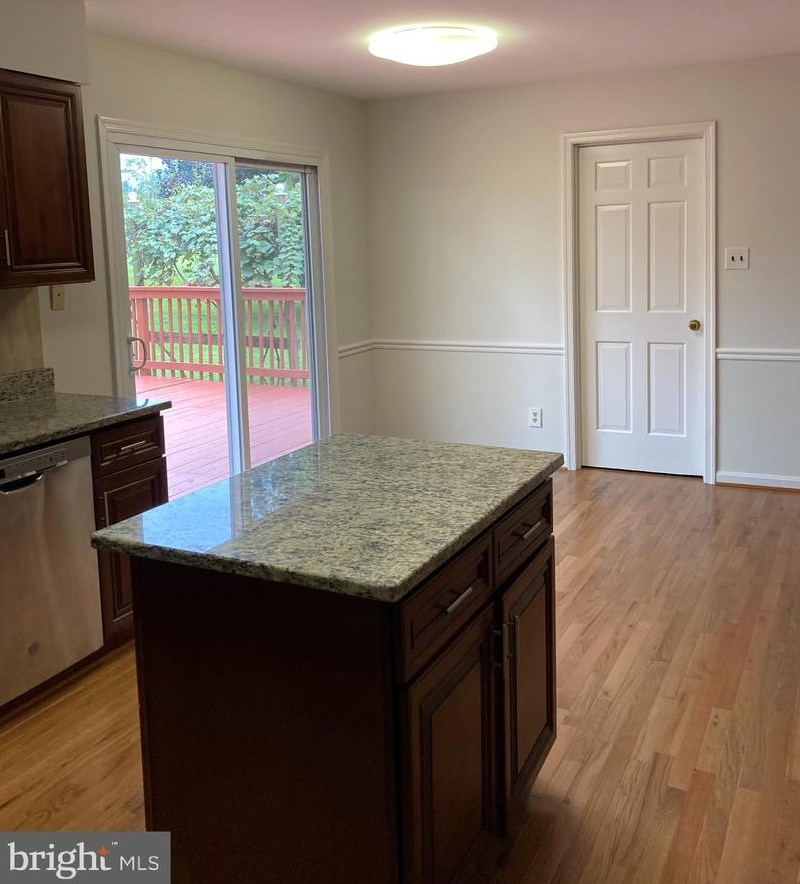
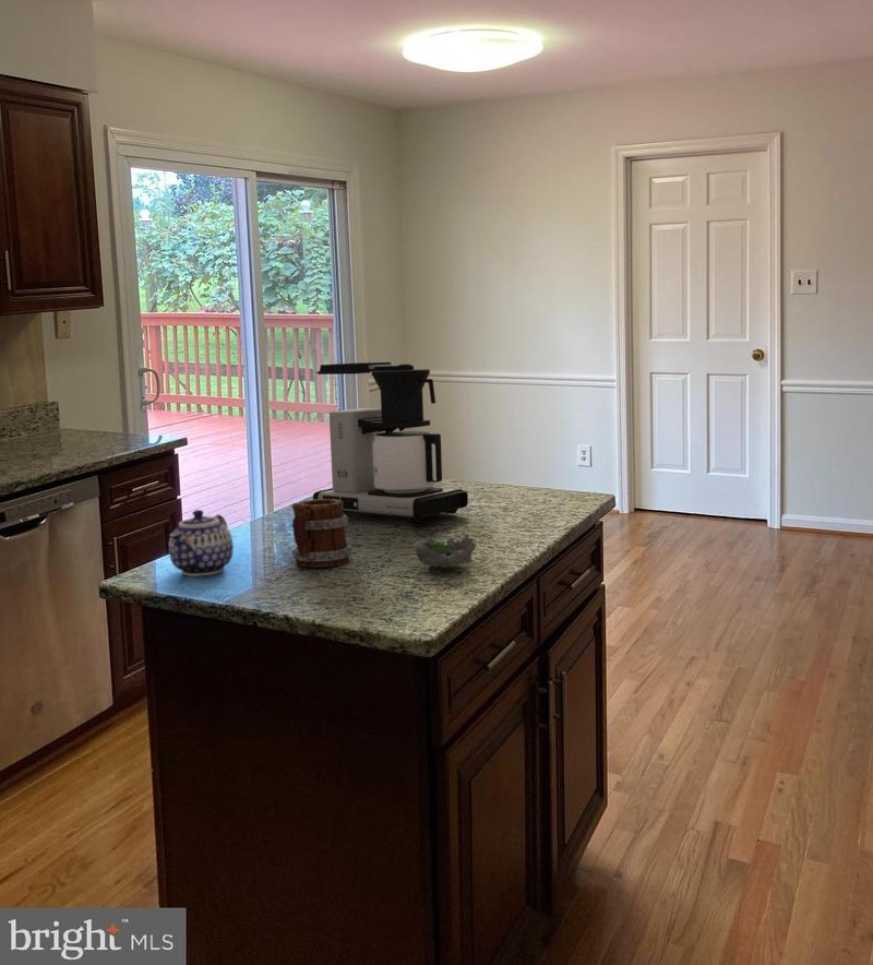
+ flower [409,533,477,574]
+ coffee maker [312,361,469,523]
+ mug [290,499,354,569]
+ teapot [168,509,235,577]
